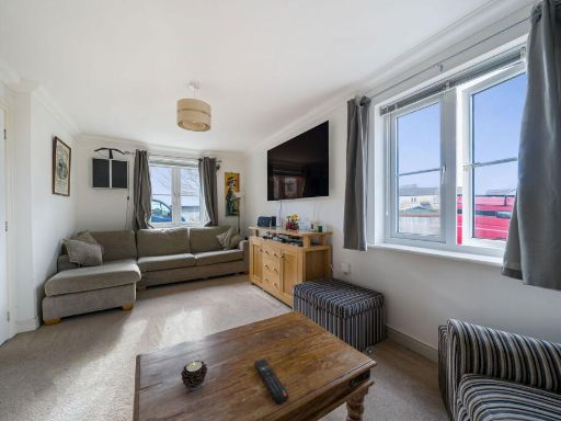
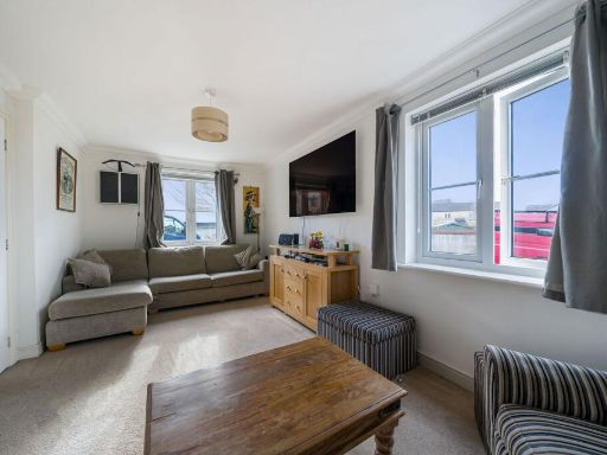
- candle [180,360,208,391]
- remote control [253,357,290,405]
